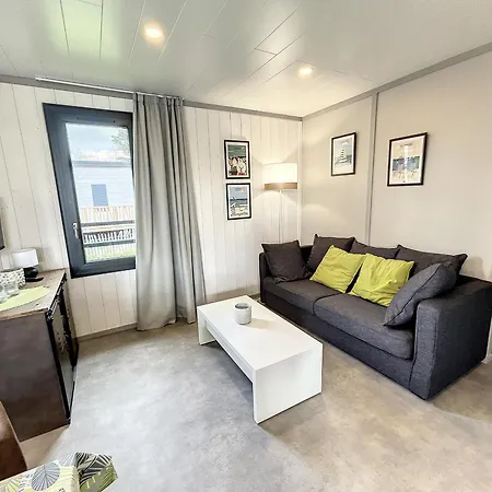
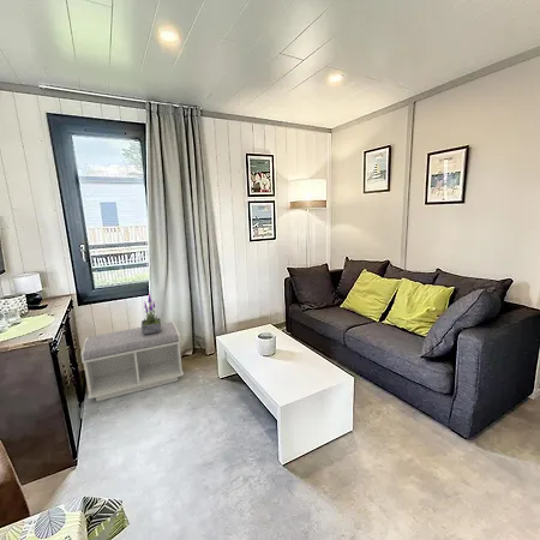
+ potted plant [140,292,162,335]
+ bench [79,322,185,402]
